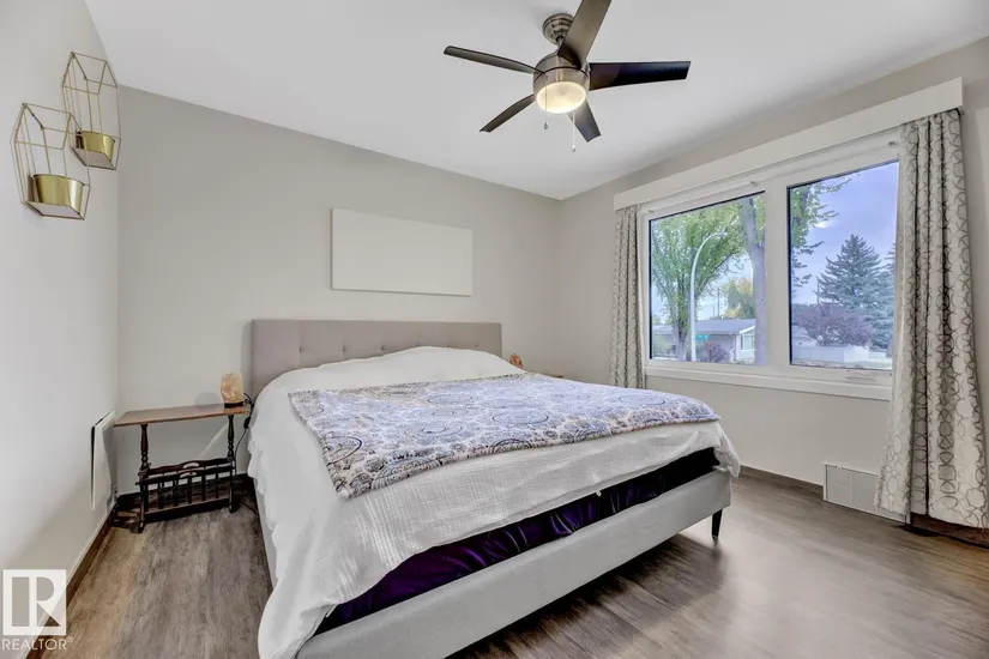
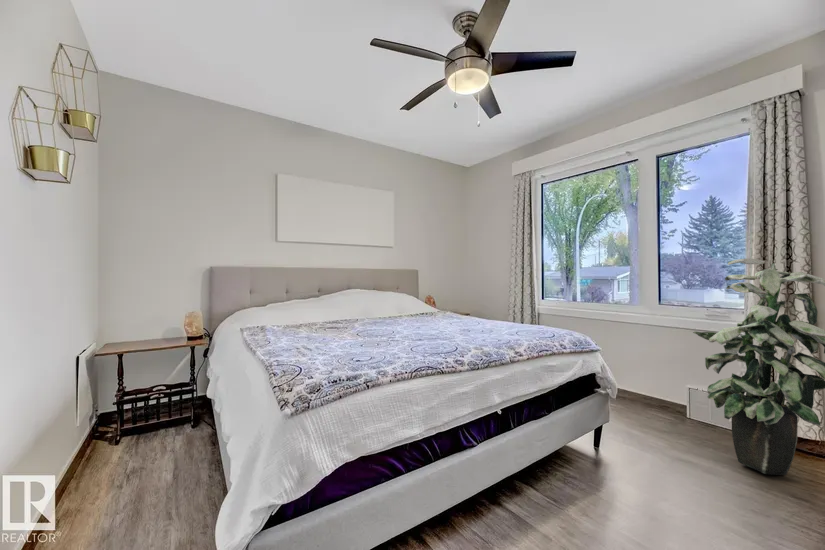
+ indoor plant [692,258,825,476]
